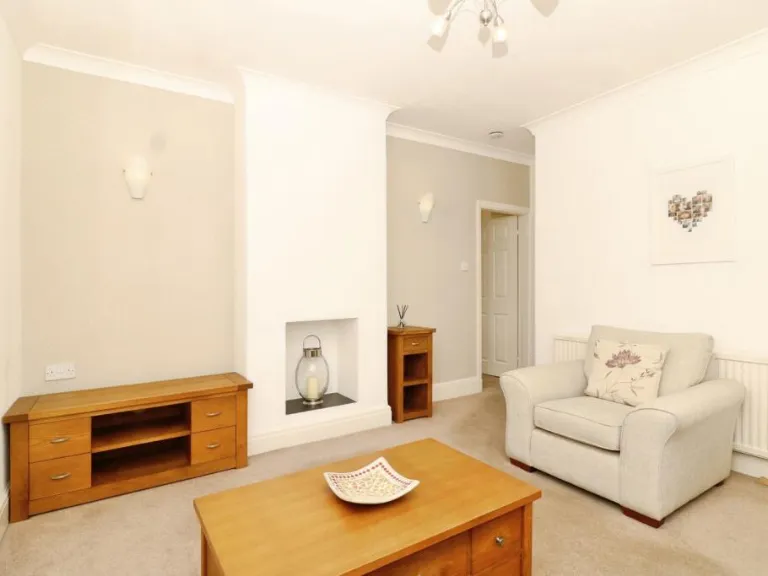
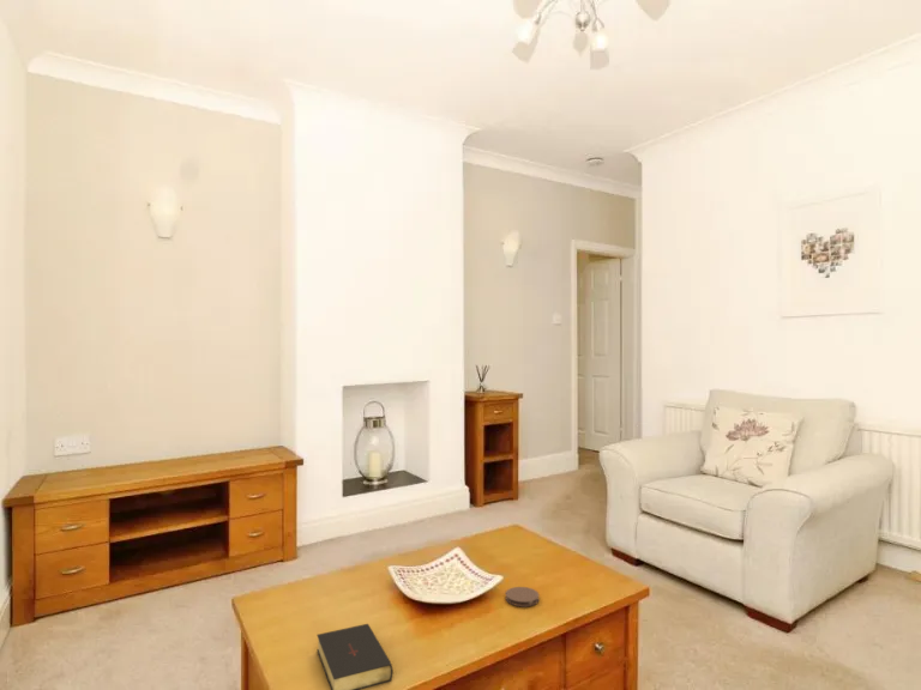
+ coaster [505,586,540,607]
+ bible [315,623,395,690]
